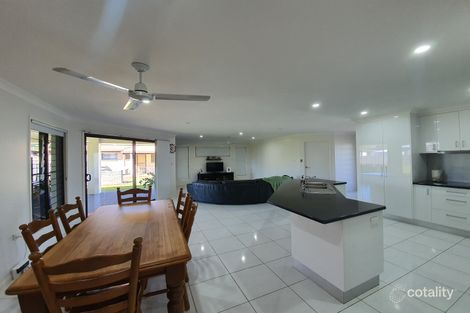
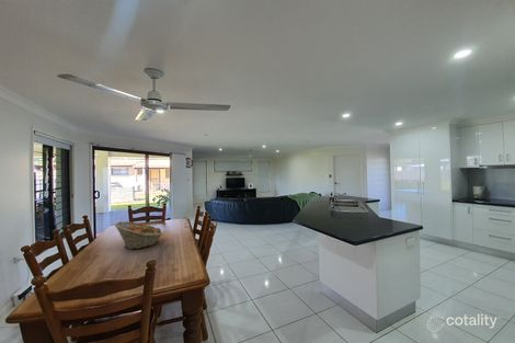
+ fruit basket [114,220,164,250]
